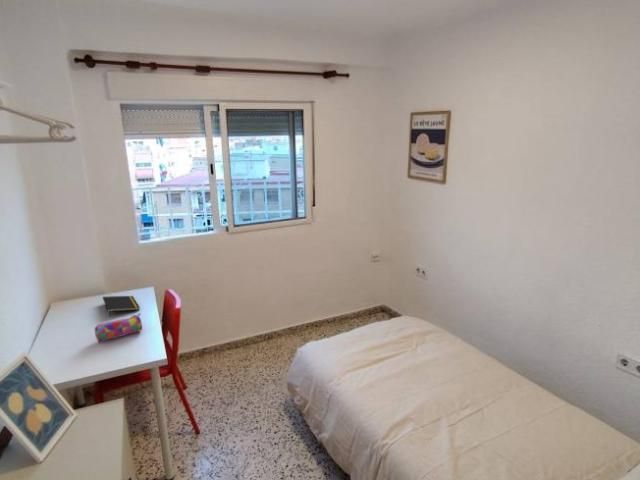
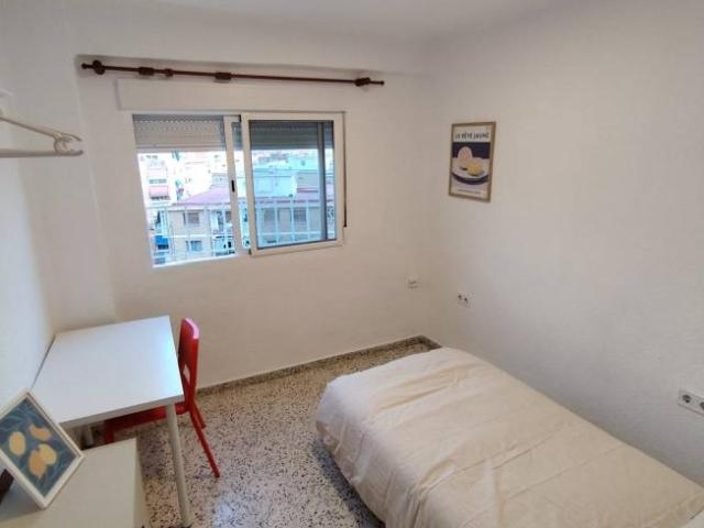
- pencil case [94,312,143,343]
- notepad [102,295,141,318]
